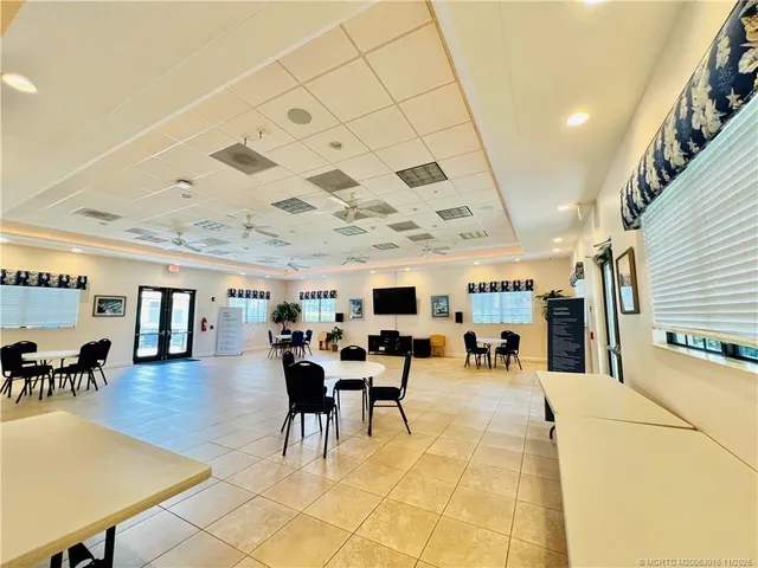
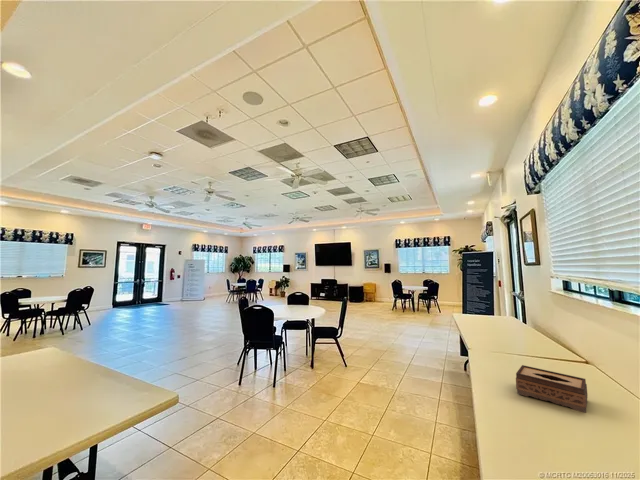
+ tissue box [515,364,589,414]
